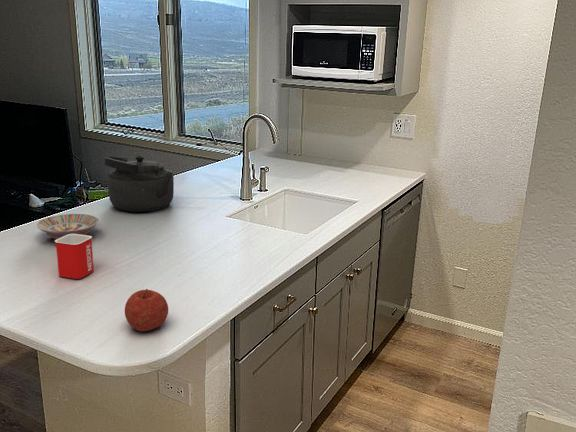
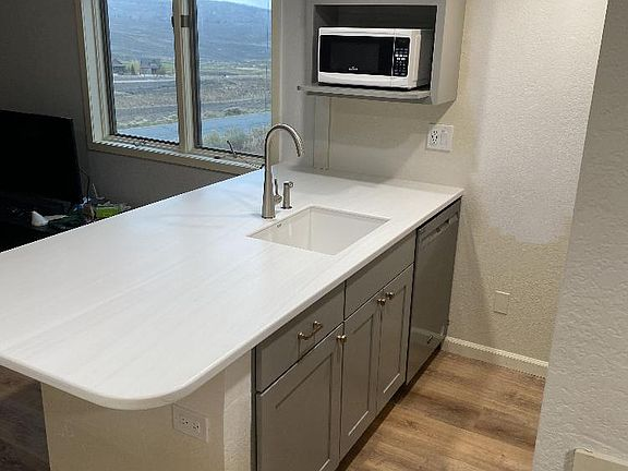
- fruit [124,288,169,332]
- kettle [104,155,175,213]
- bowl [36,213,100,240]
- mug [54,234,95,280]
